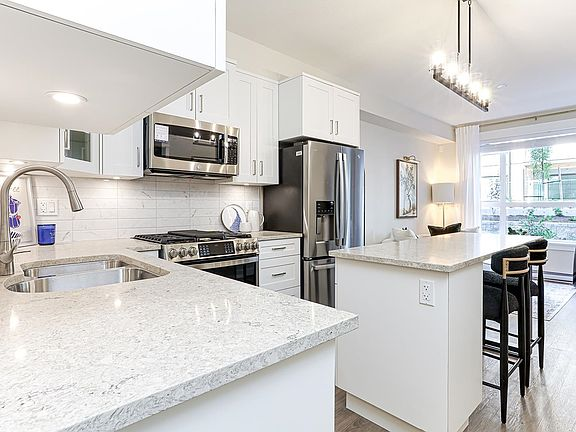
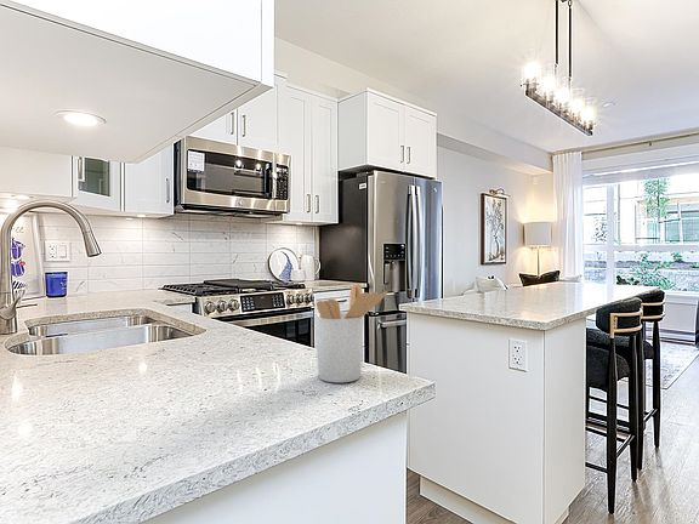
+ utensil holder [313,283,388,383]
